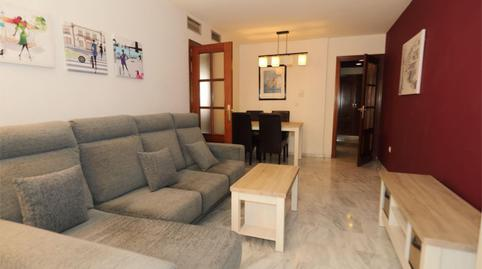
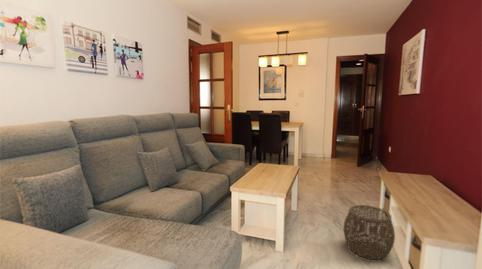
+ woven basket [342,204,396,261]
